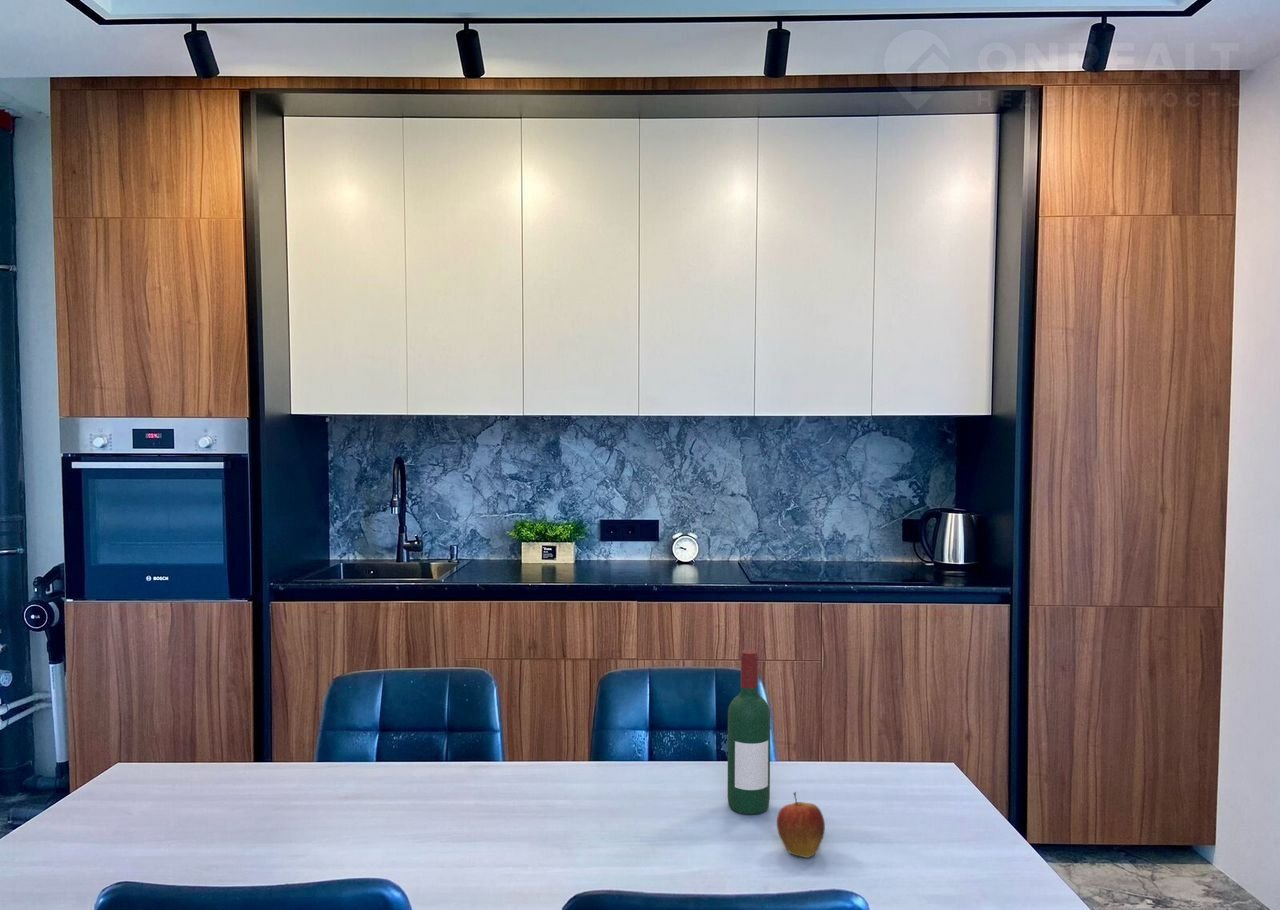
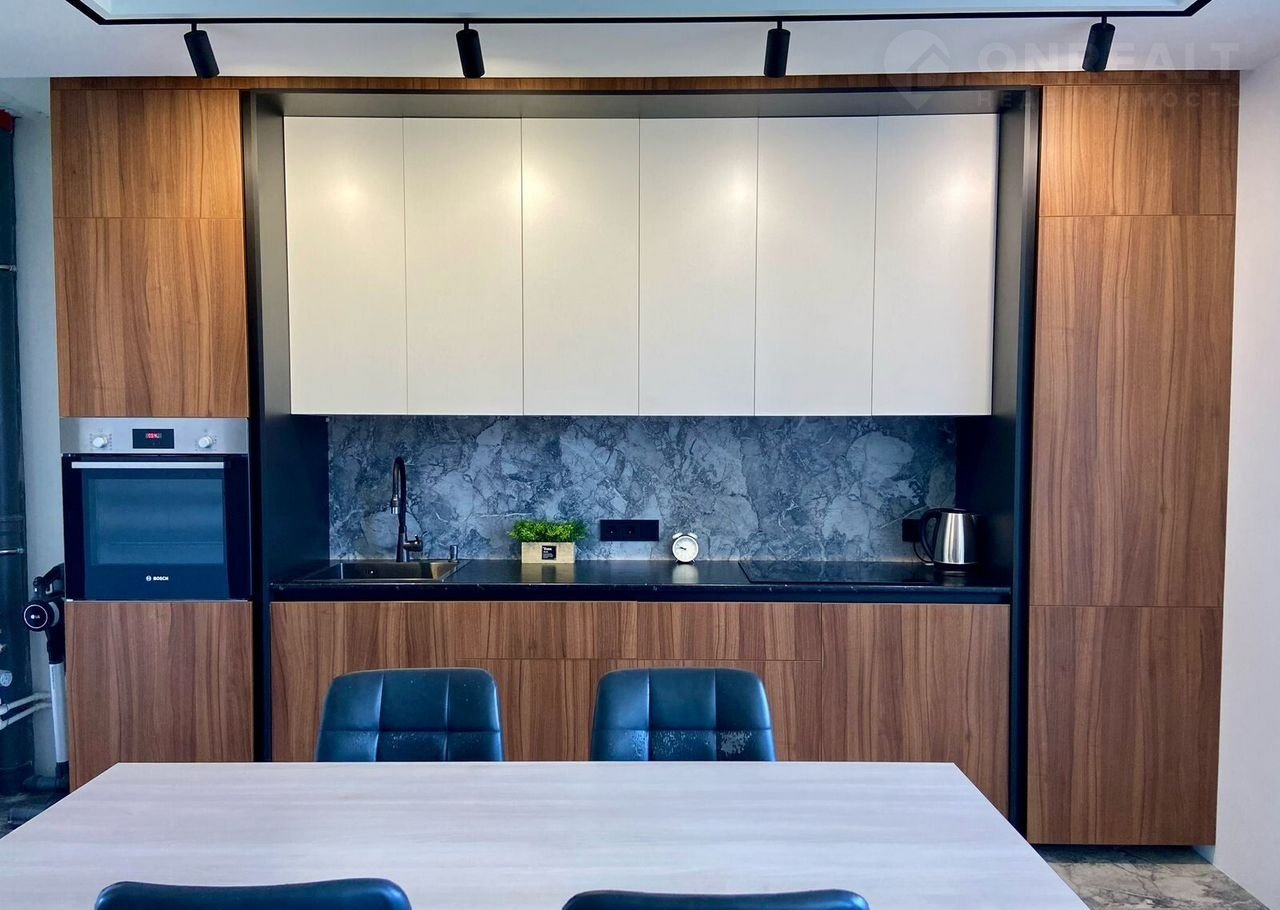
- apple [776,791,826,859]
- wine bottle [727,648,771,816]
